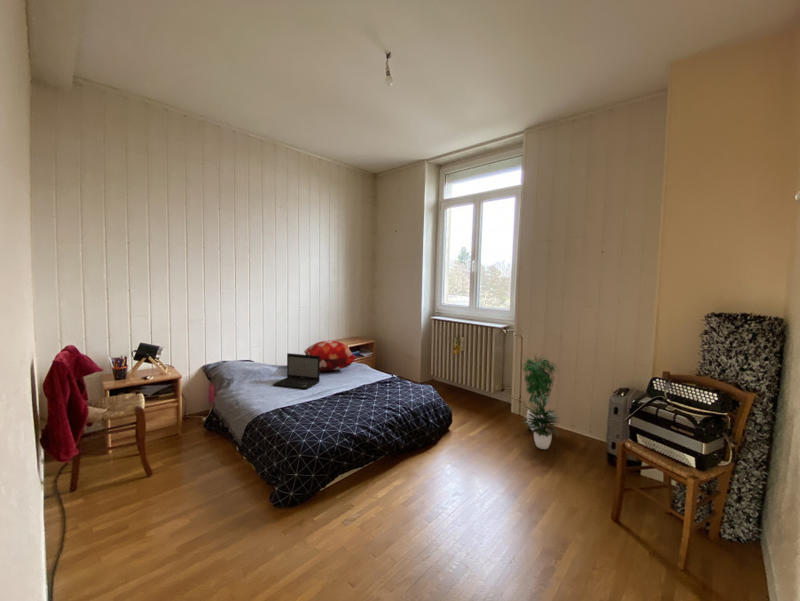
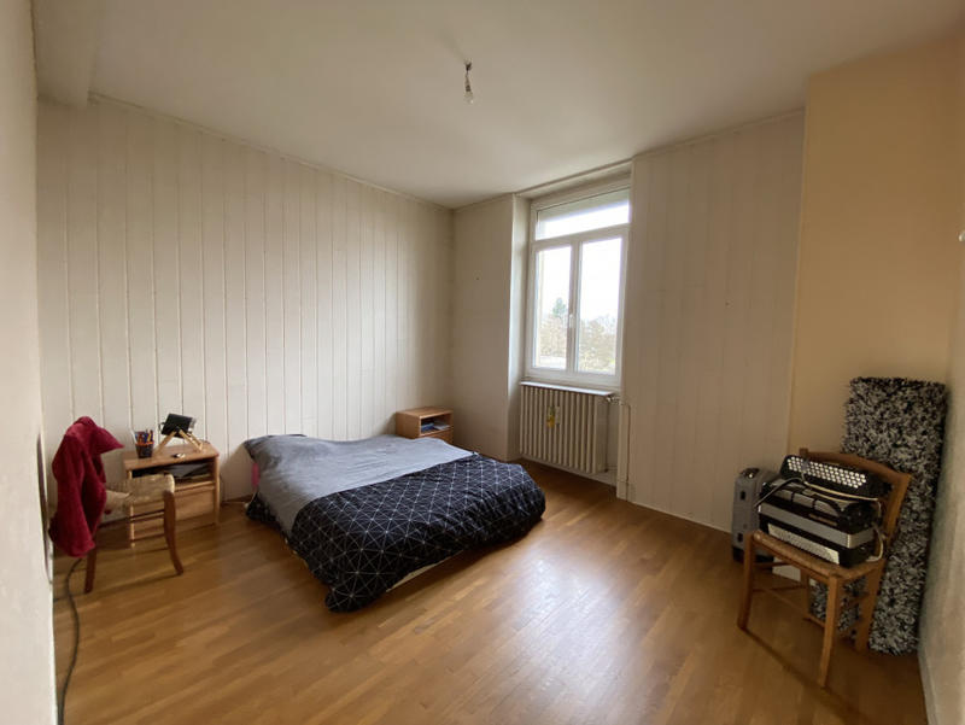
- decorative pillow [303,340,357,372]
- laptop [271,352,321,390]
- potted plant [520,353,562,450]
